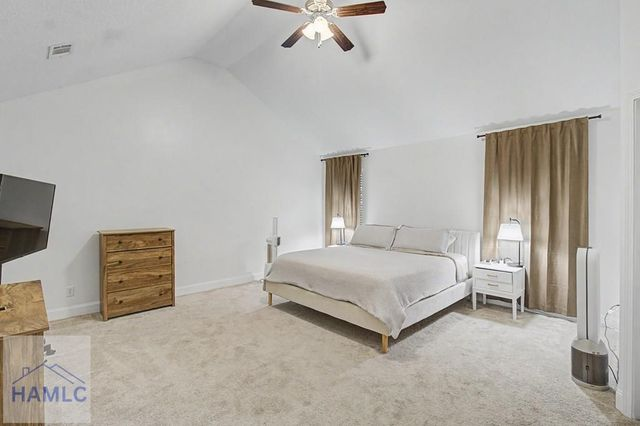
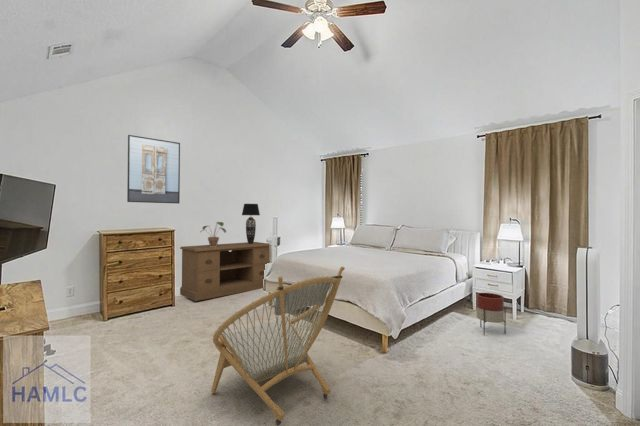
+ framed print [126,134,181,204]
+ planter [475,292,507,336]
+ tv stand [179,241,270,302]
+ table lamp [241,203,261,244]
+ armchair [210,266,346,426]
+ potted plant [201,221,227,247]
